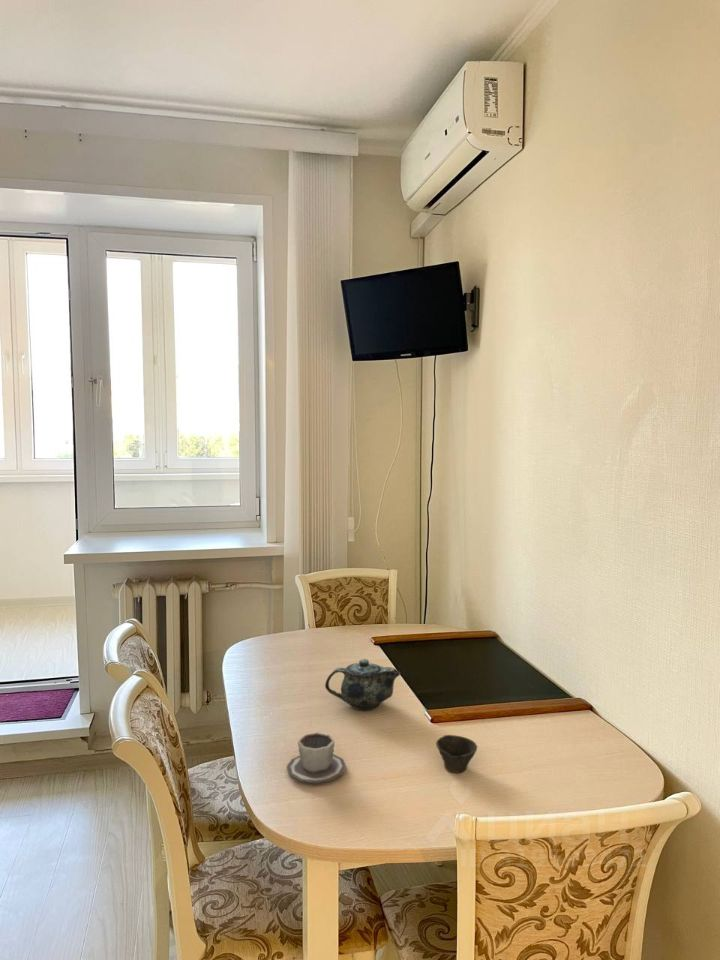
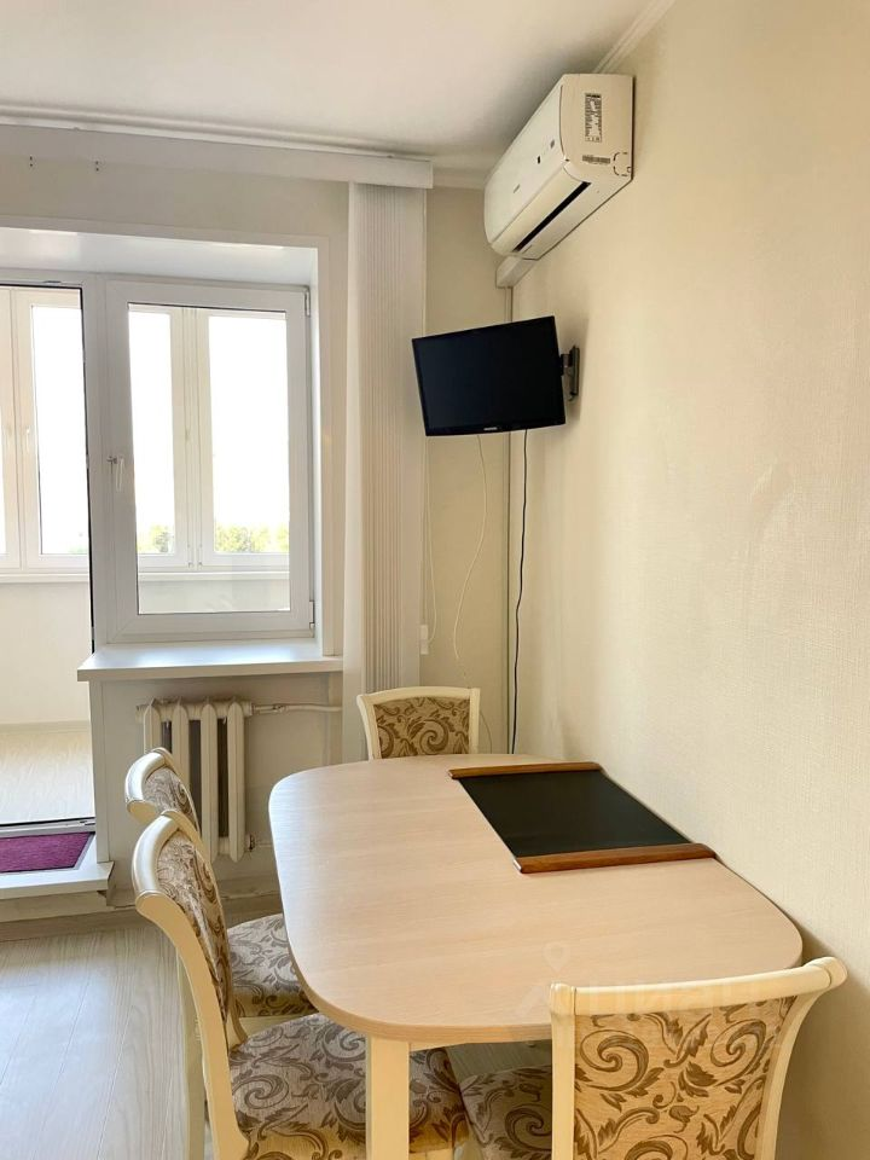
- chinaware [324,658,401,712]
- cup [286,731,347,784]
- cup [435,734,478,774]
